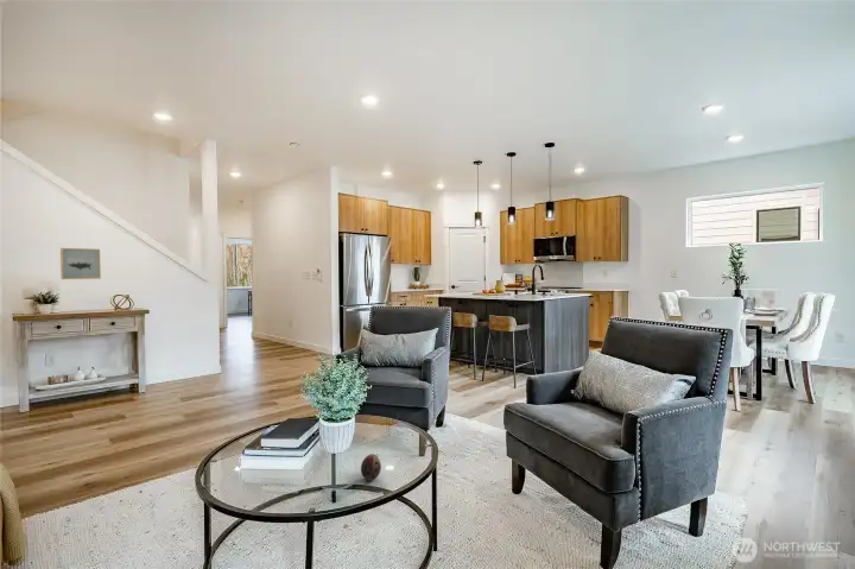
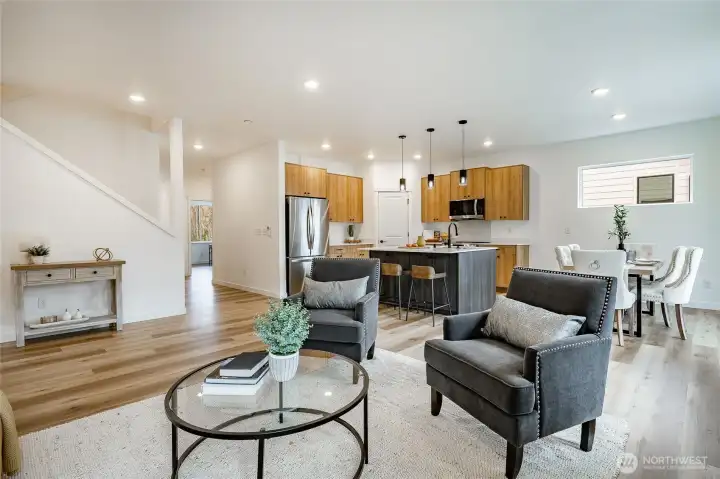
- decorative egg [360,453,382,481]
- wall art [59,247,102,280]
